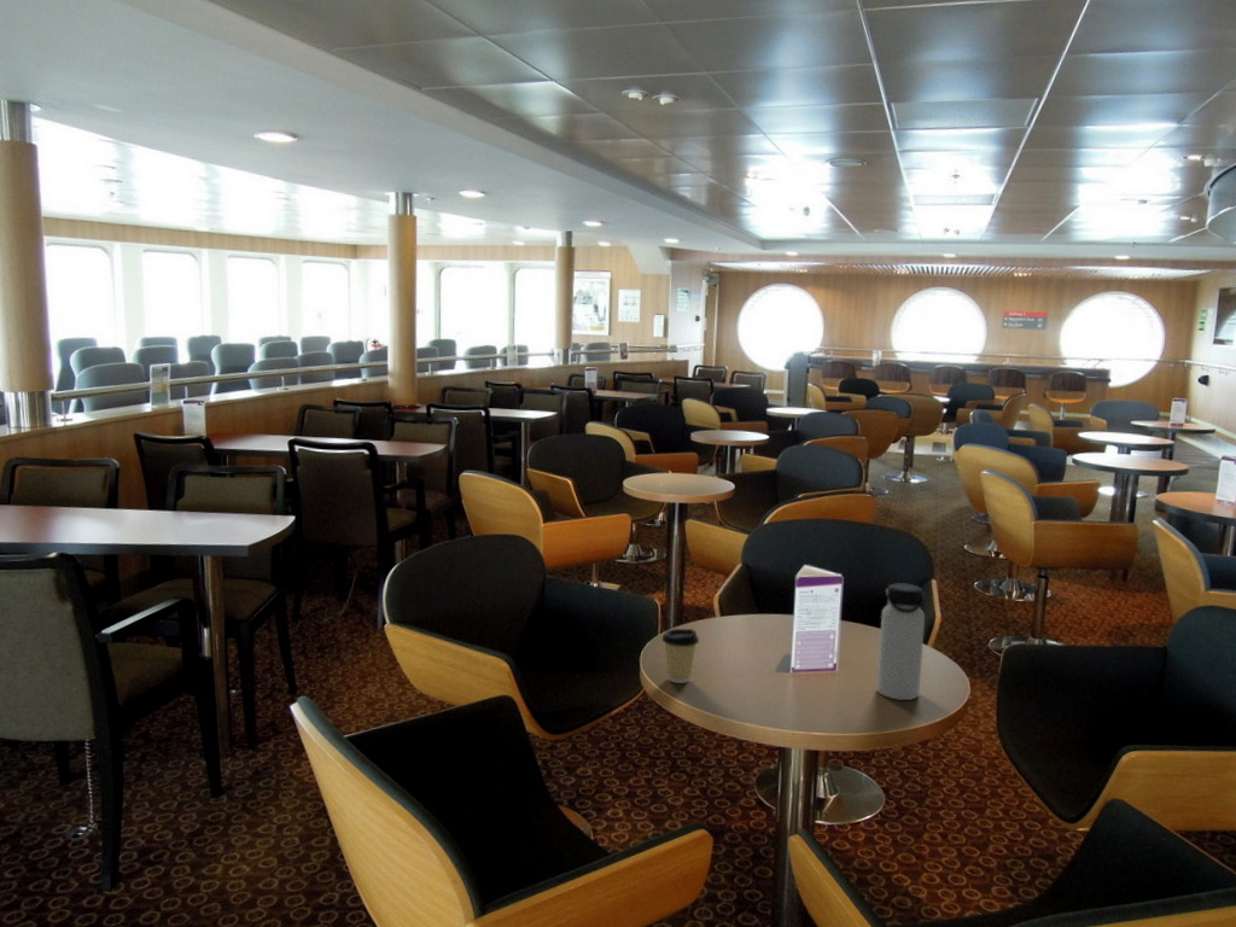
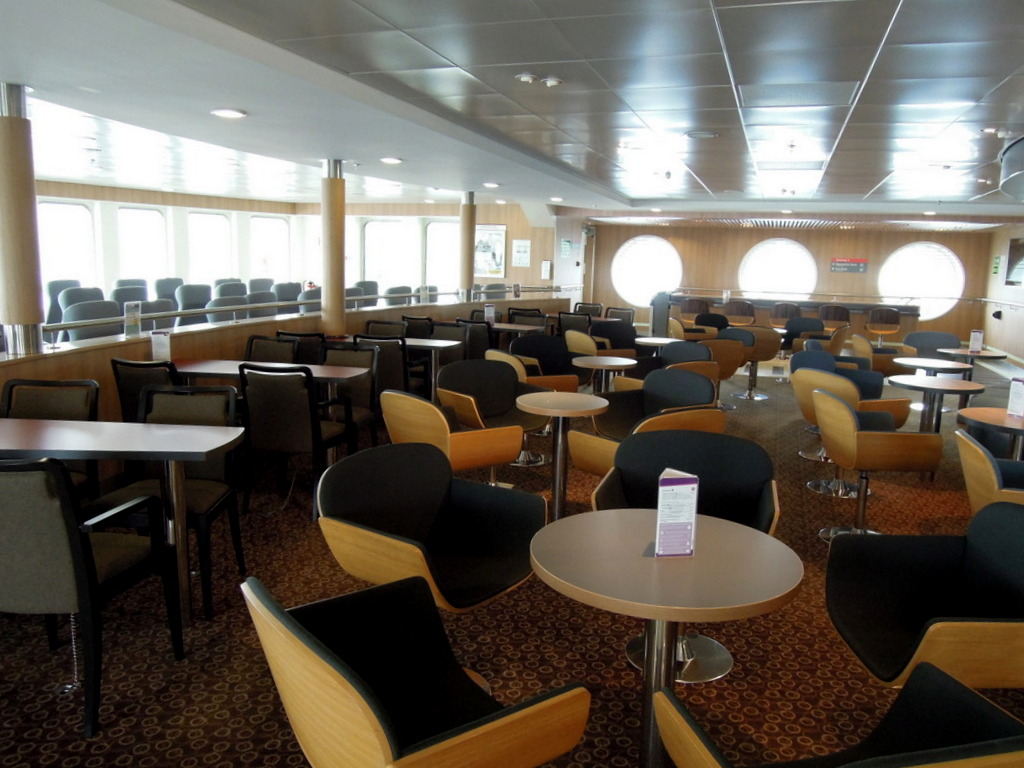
- water bottle [875,582,926,701]
- coffee cup [660,628,700,684]
